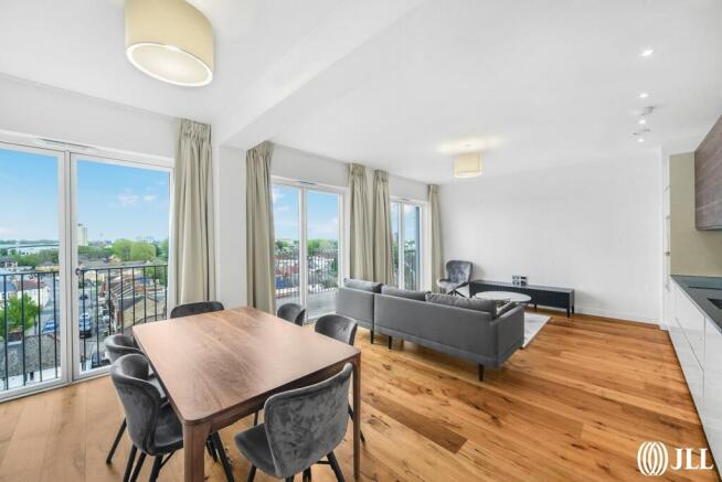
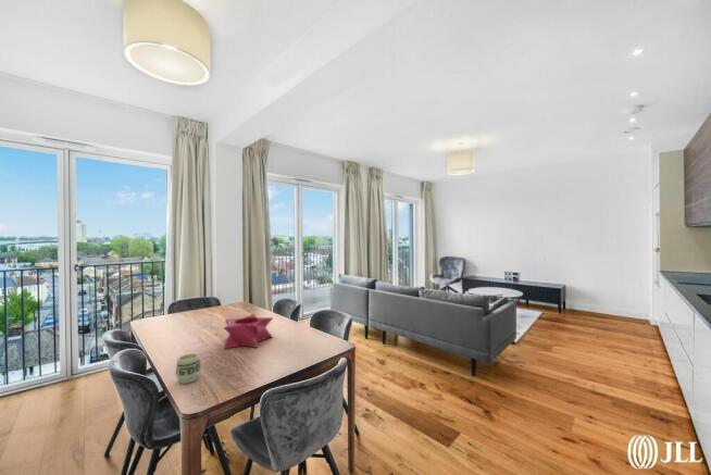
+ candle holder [222,313,274,350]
+ cup [175,352,202,385]
